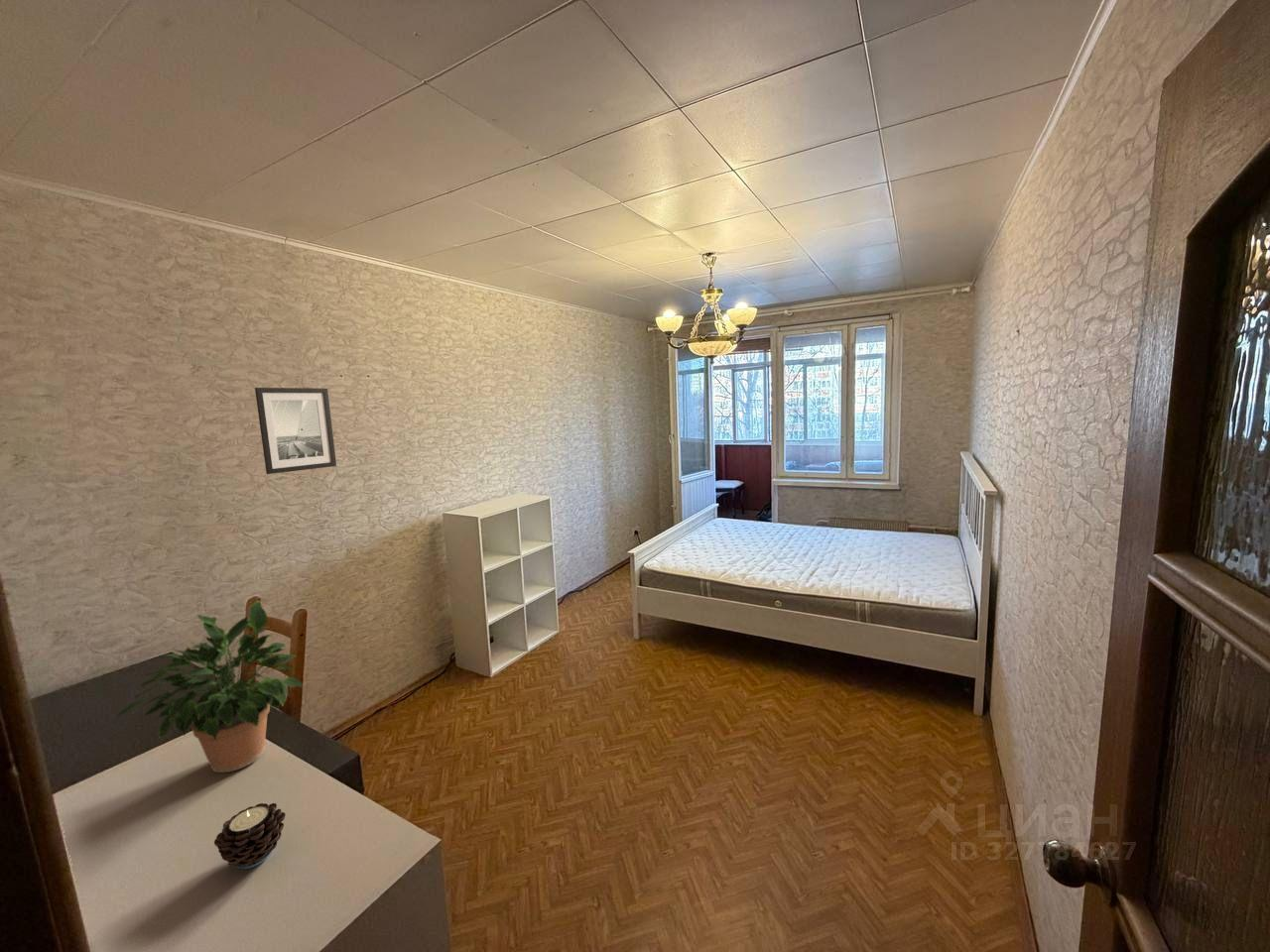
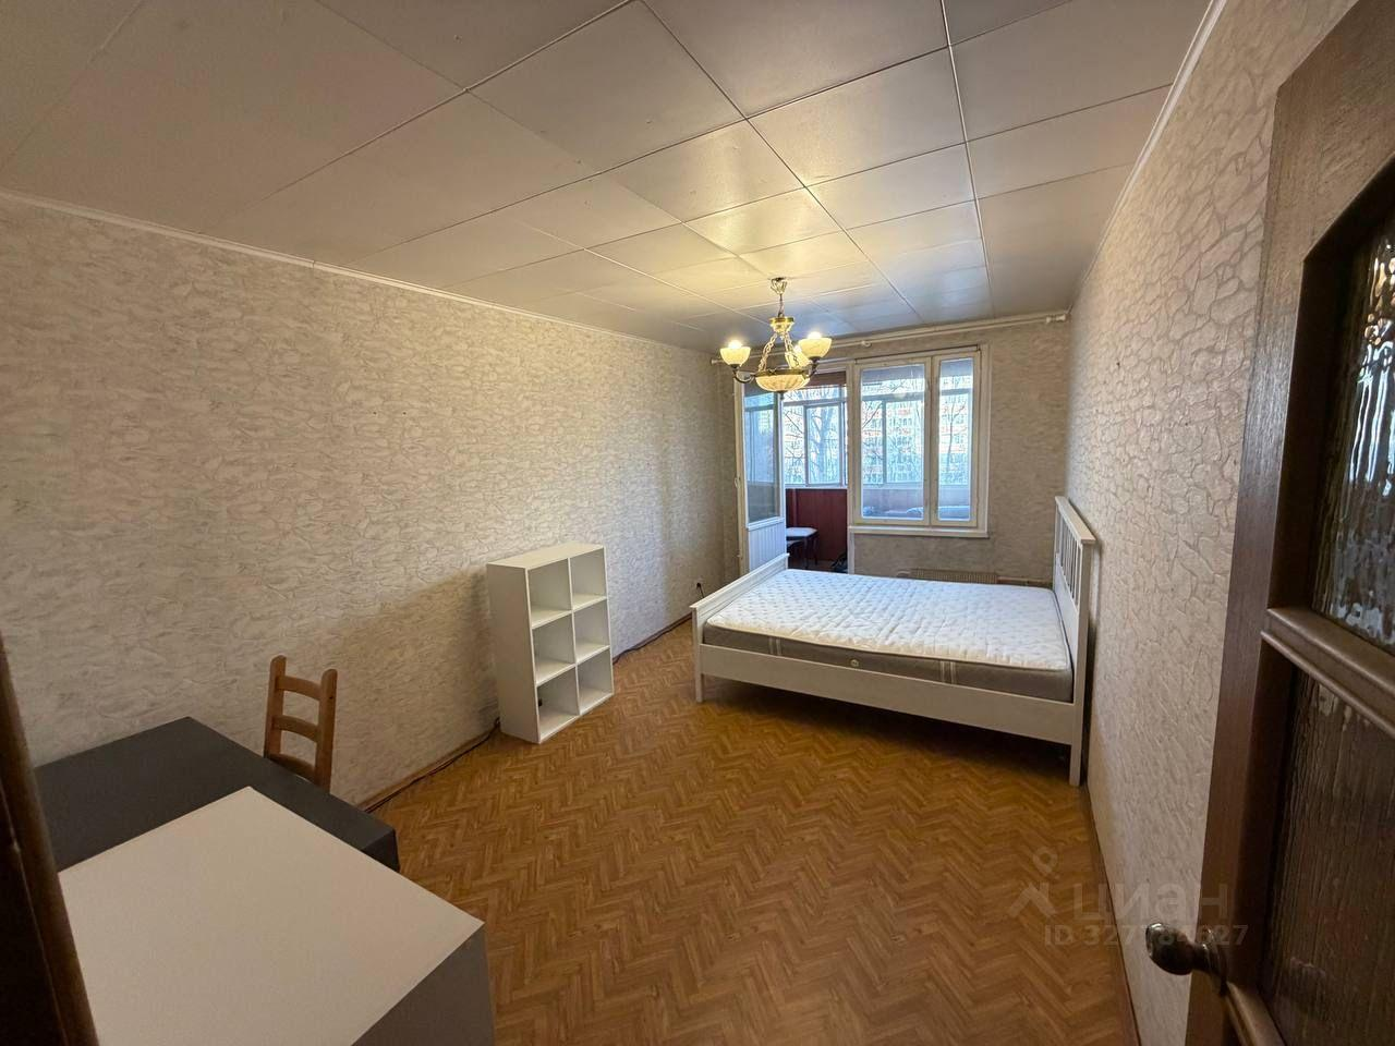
- wall art [254,387,337,475]
- potted plant [111,600,304,773]
- candle [213,802,287,870]
